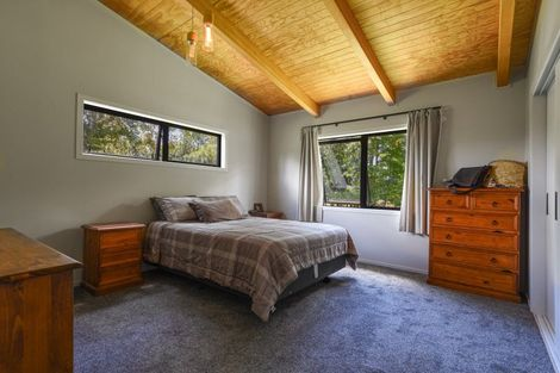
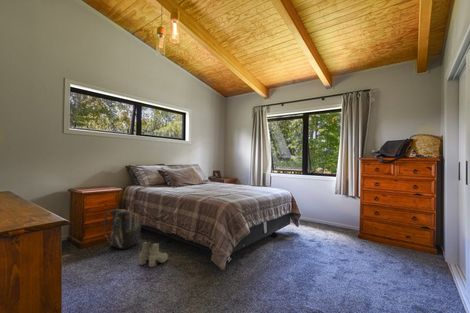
+ boots [138,240,169,268]
+ backpack [103,208,144,250]
